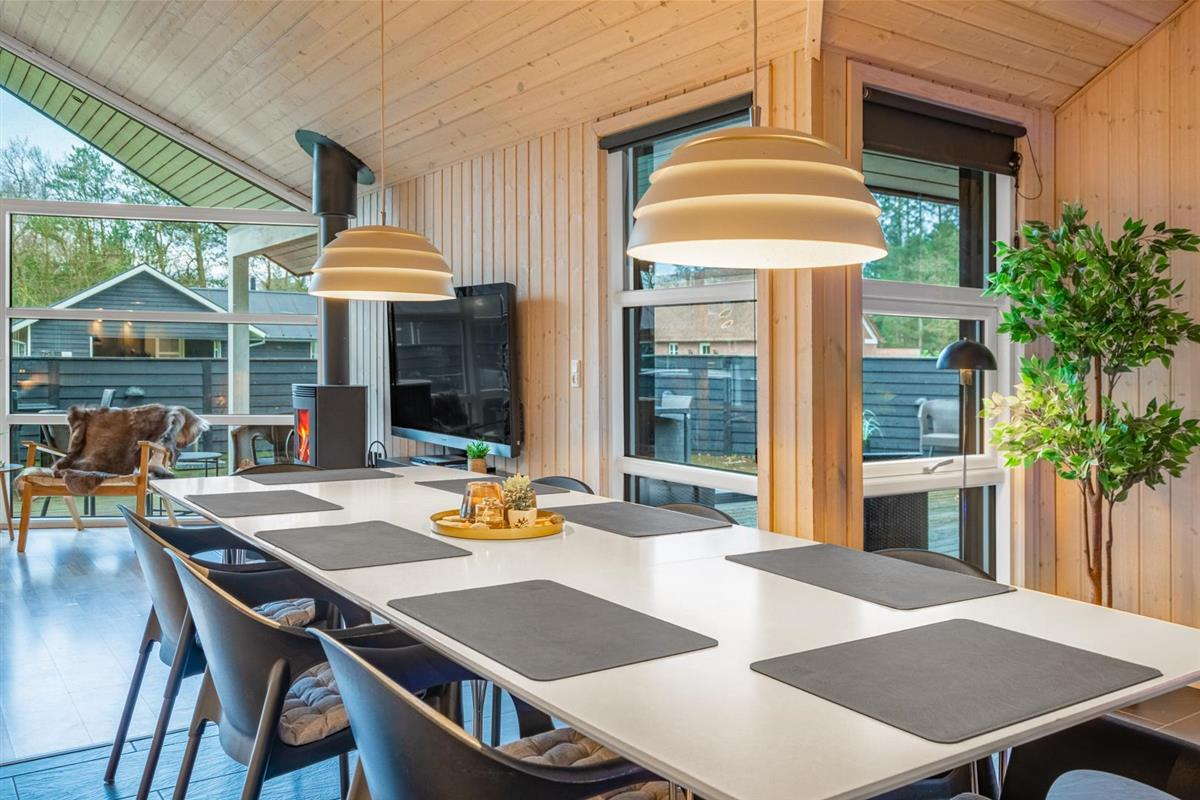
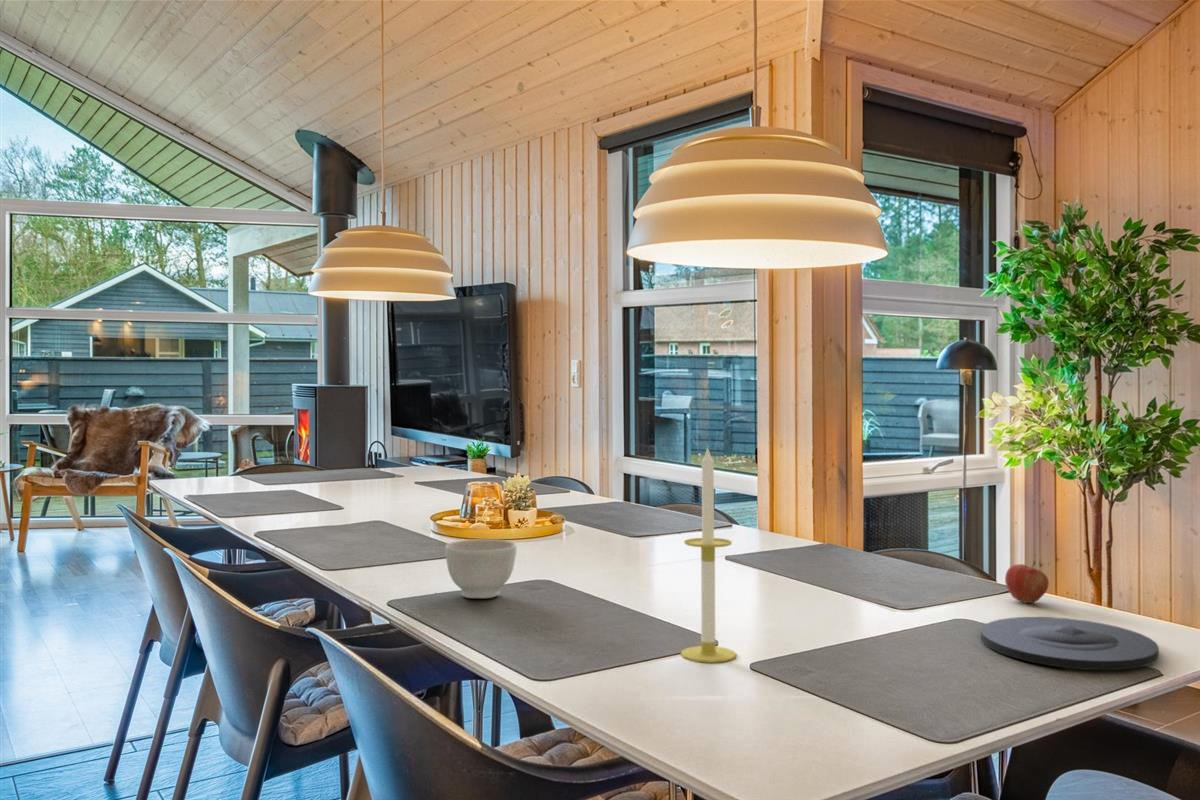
+ bowl [444,538,518,599]
+ apple [1004,559,1050,604]
+ candle [680,445,737,664]
+ plate [980,616,1160,671]
